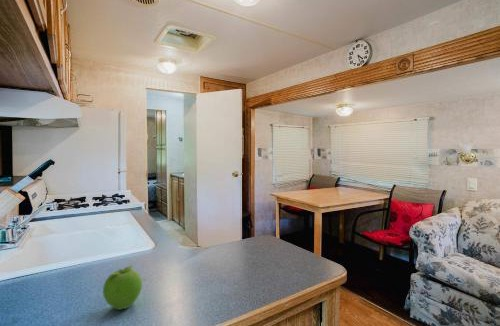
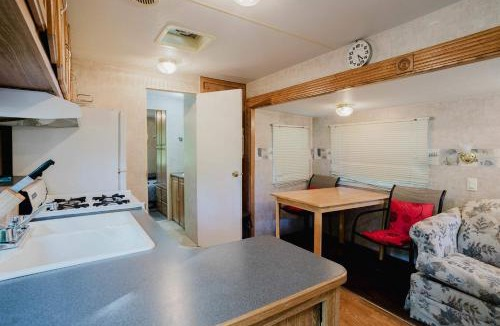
- fruit [102,264,143,311]
